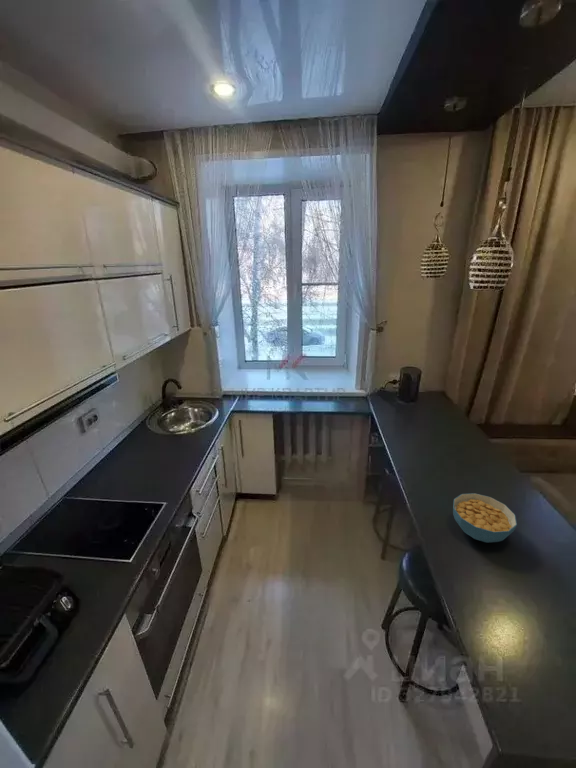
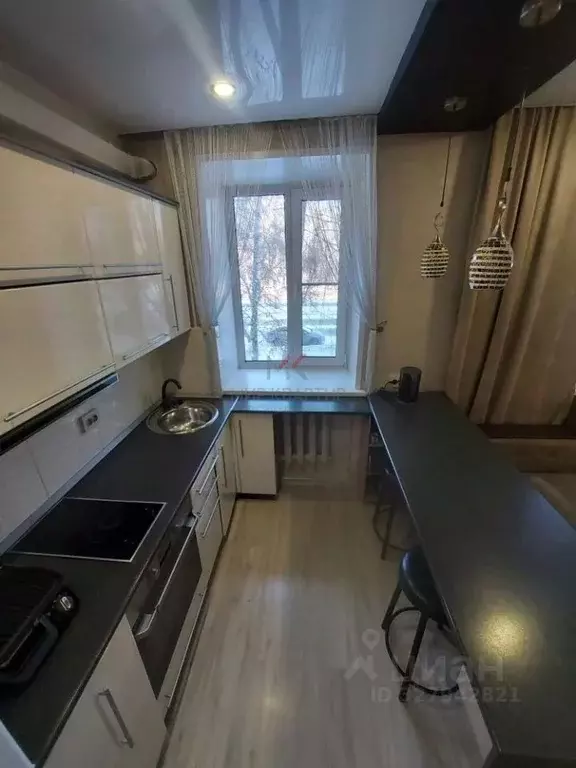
- cereal bowl [452,492,518,544]
